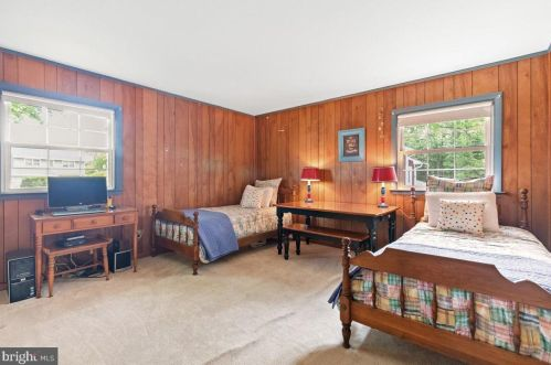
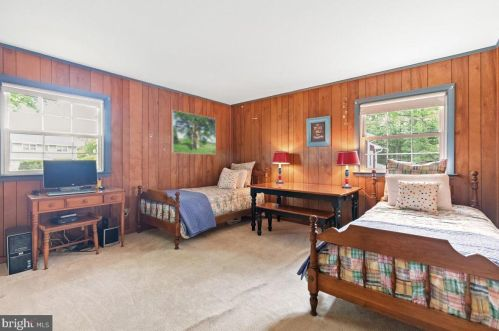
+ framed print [171,109,217,155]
